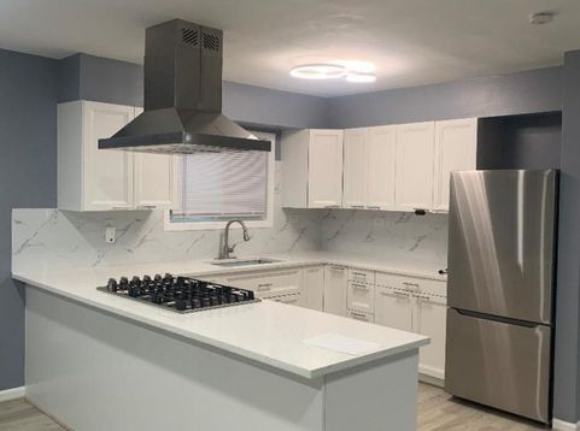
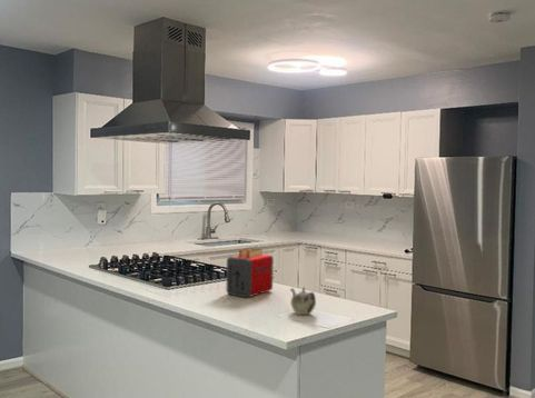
+ teapot [289,286,317,316]
+ toaster [225,247,275,299]
